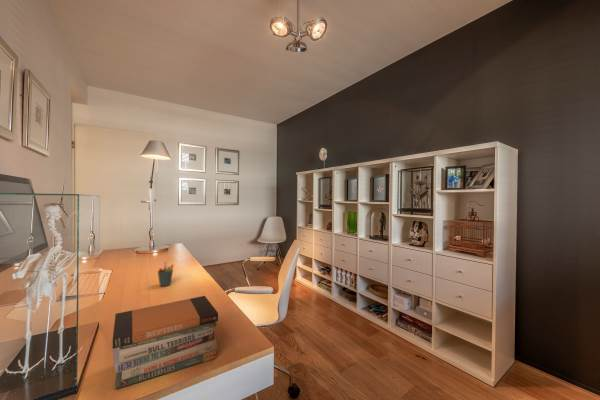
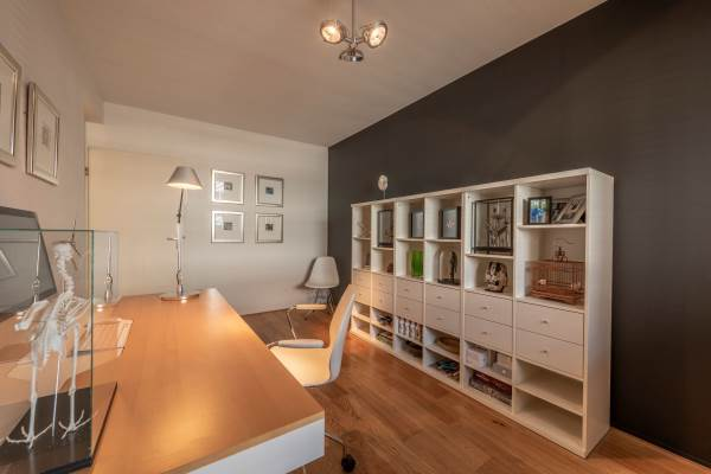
- book stack [112,295,219,390]
- pen holder [157,260,175,287]
